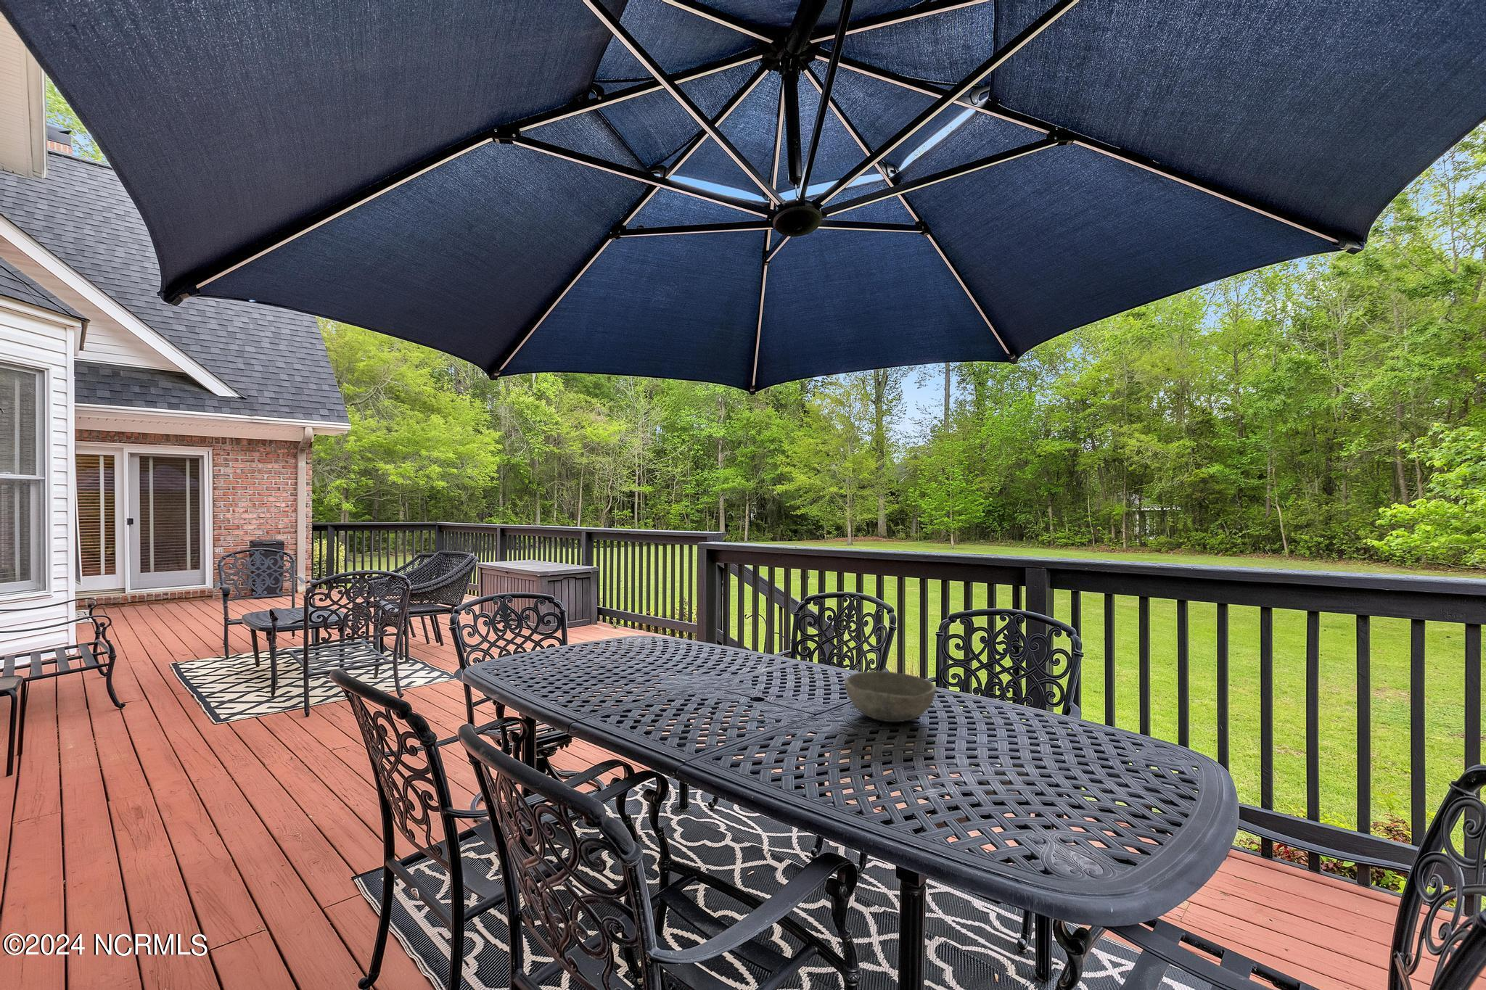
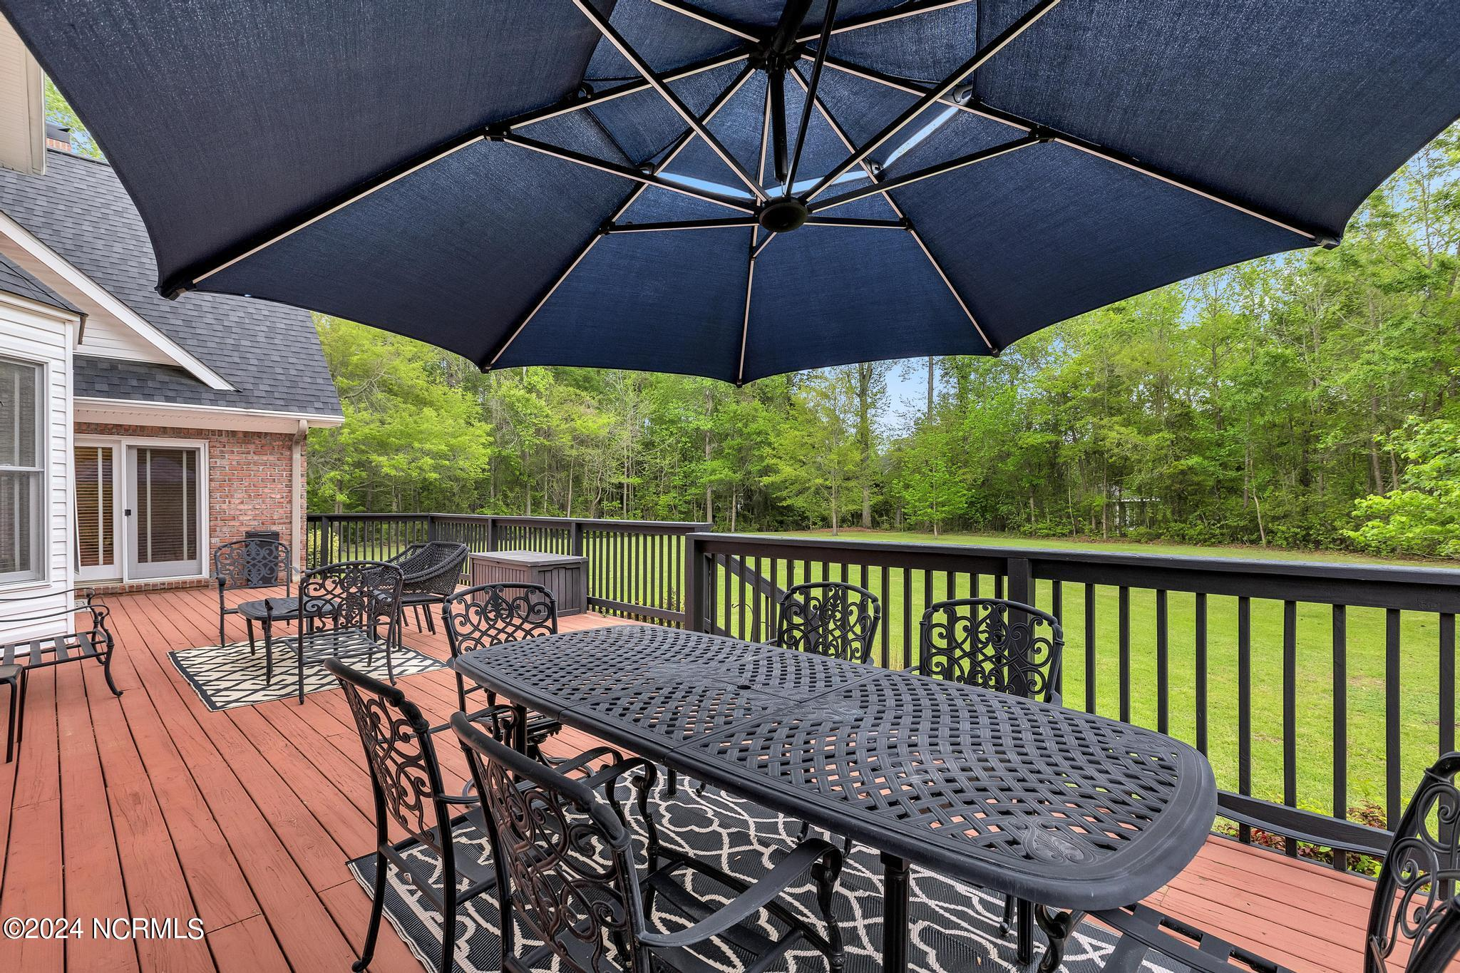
- bowl [843,671,938,723]
